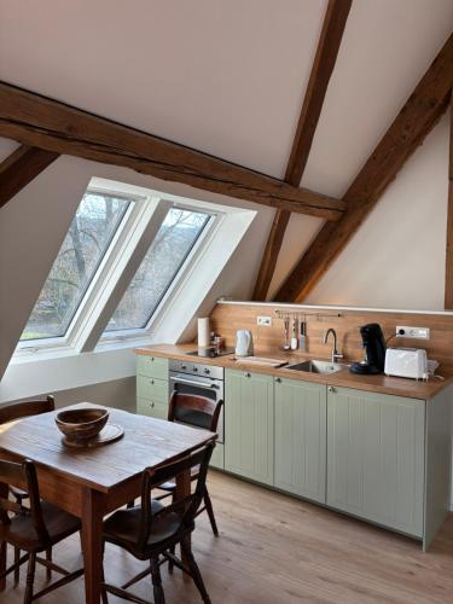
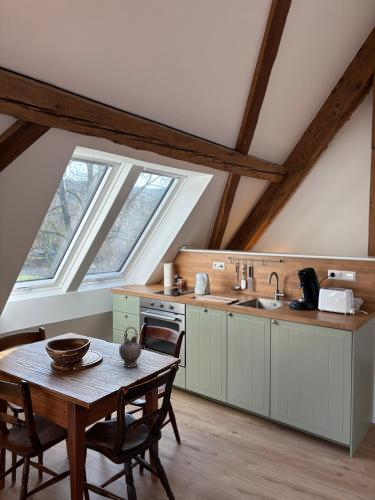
+ teapot [118,326,145,368]
